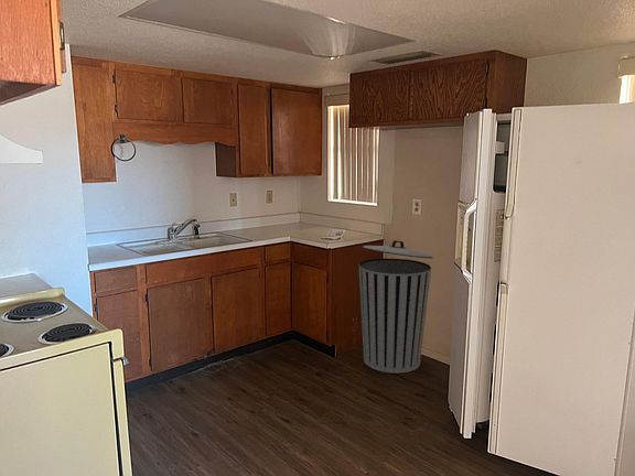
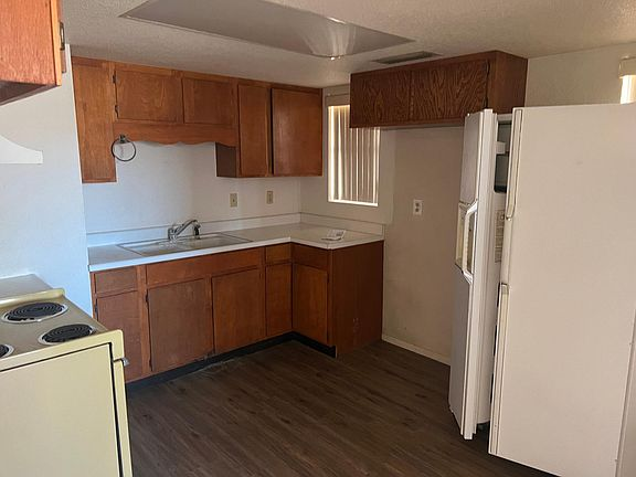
- trash can [358,239,433,375]
